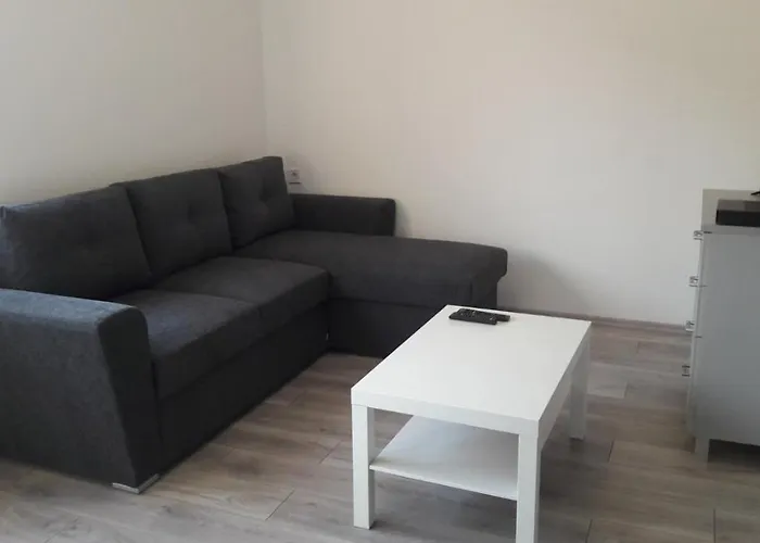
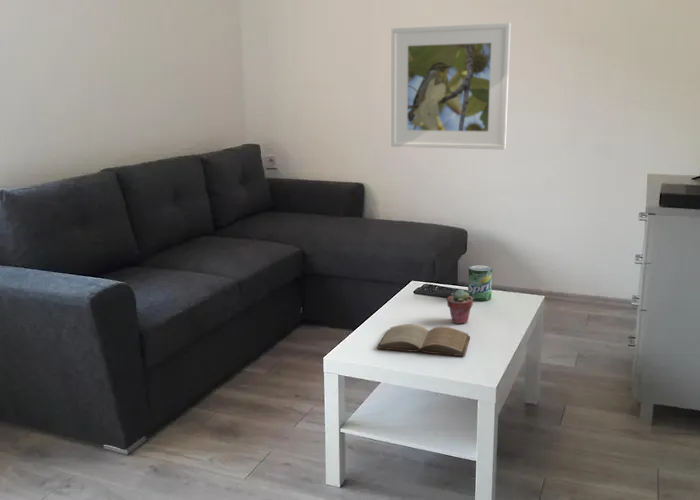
+ potted succulent [446,288,474,325]
+ book [376,323,471,357]
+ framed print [390,22,512,151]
+ beverage can [467,264,493,302]
